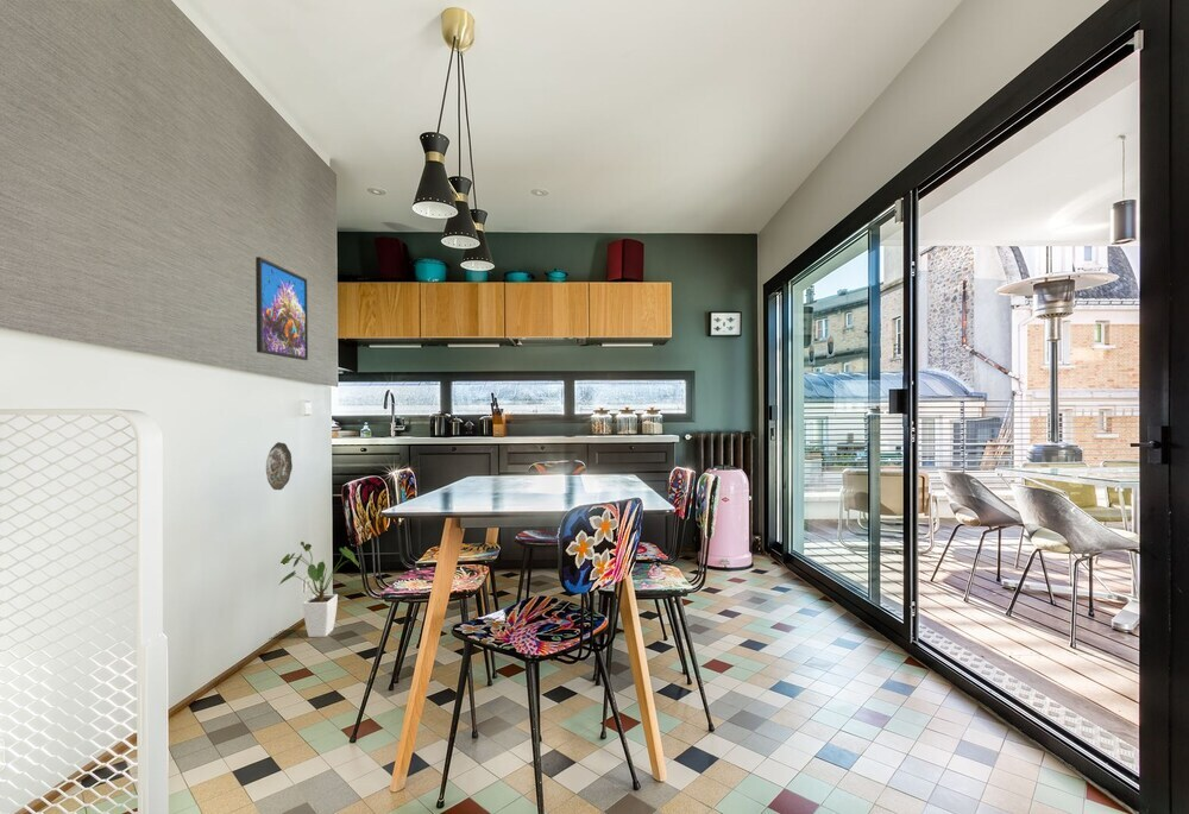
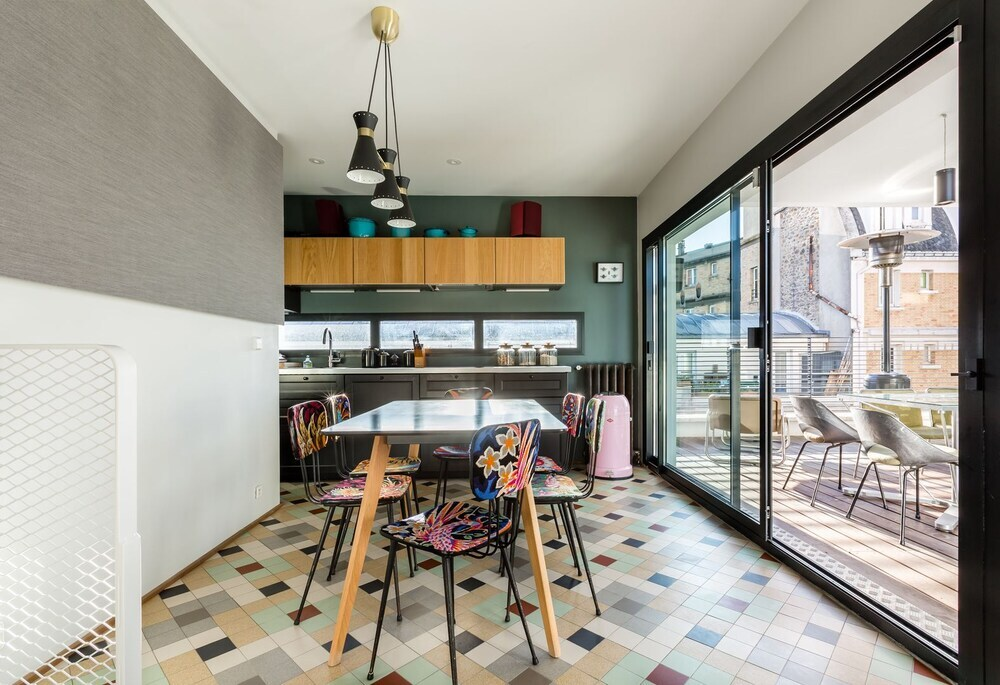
- decorative plate [265,441,294,491]
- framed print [254,255,309,361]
- house plant [278,541,360,638]
